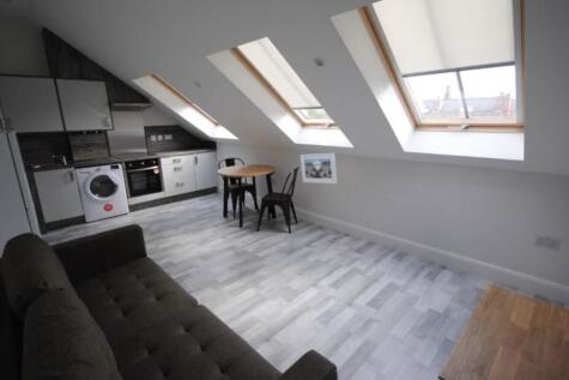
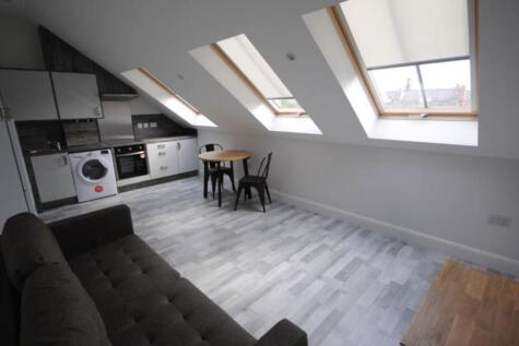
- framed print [299,152,338,185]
